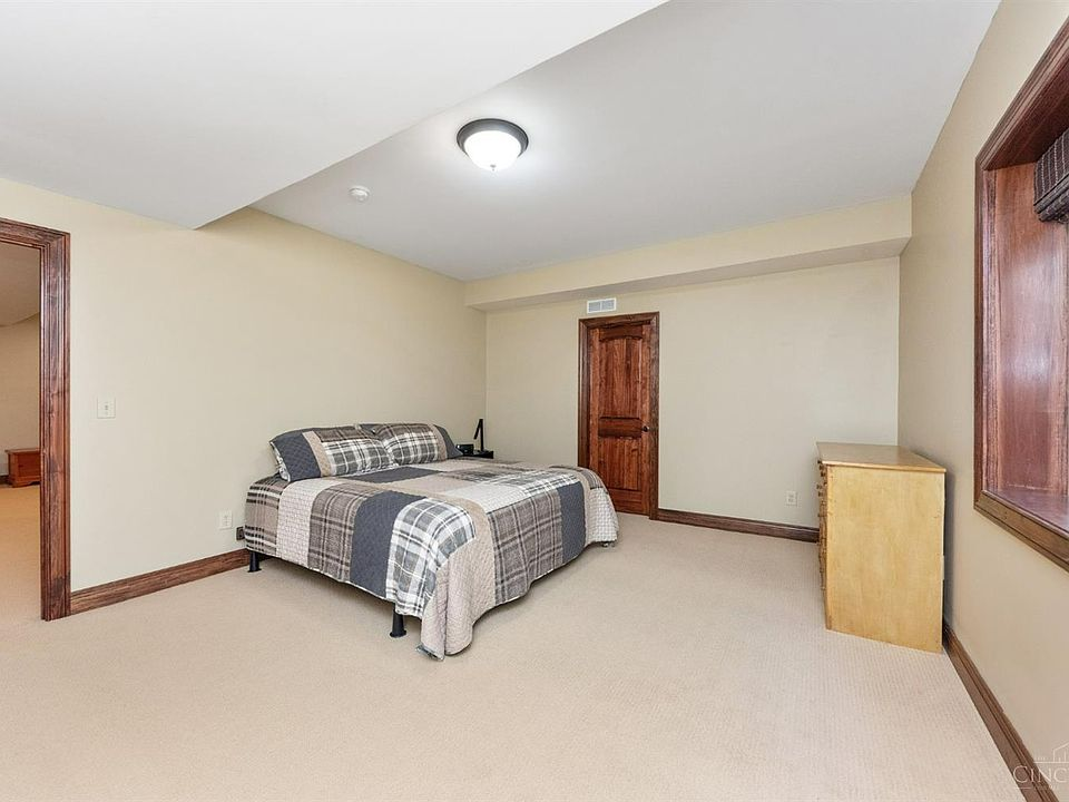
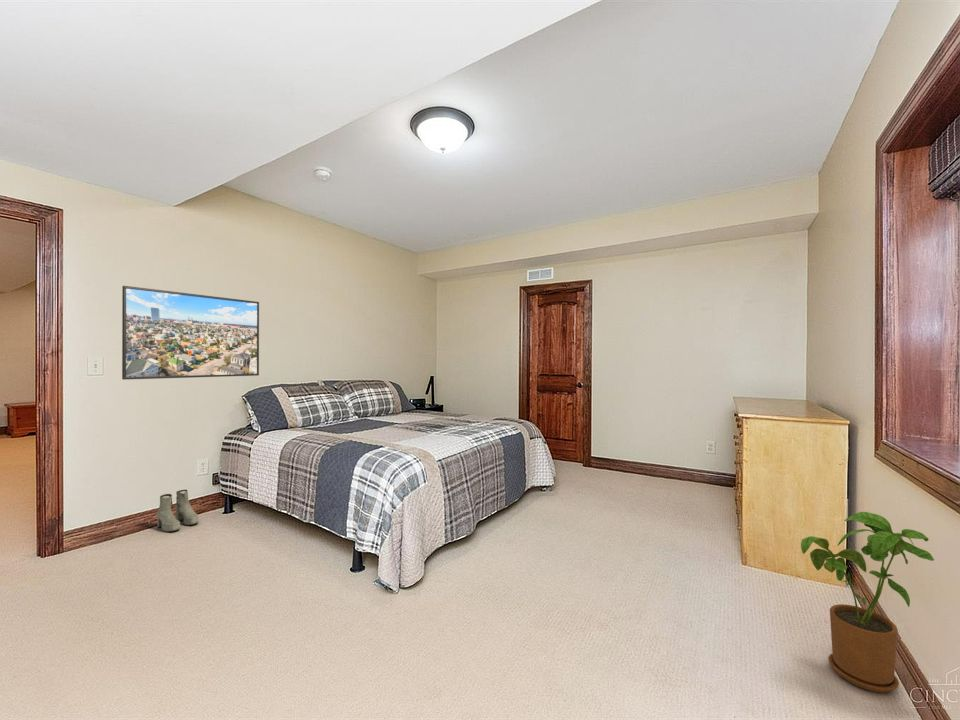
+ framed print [121,285,260,381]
+ boots [156,489,199,533]
+ house plant [800,511,935,694]
